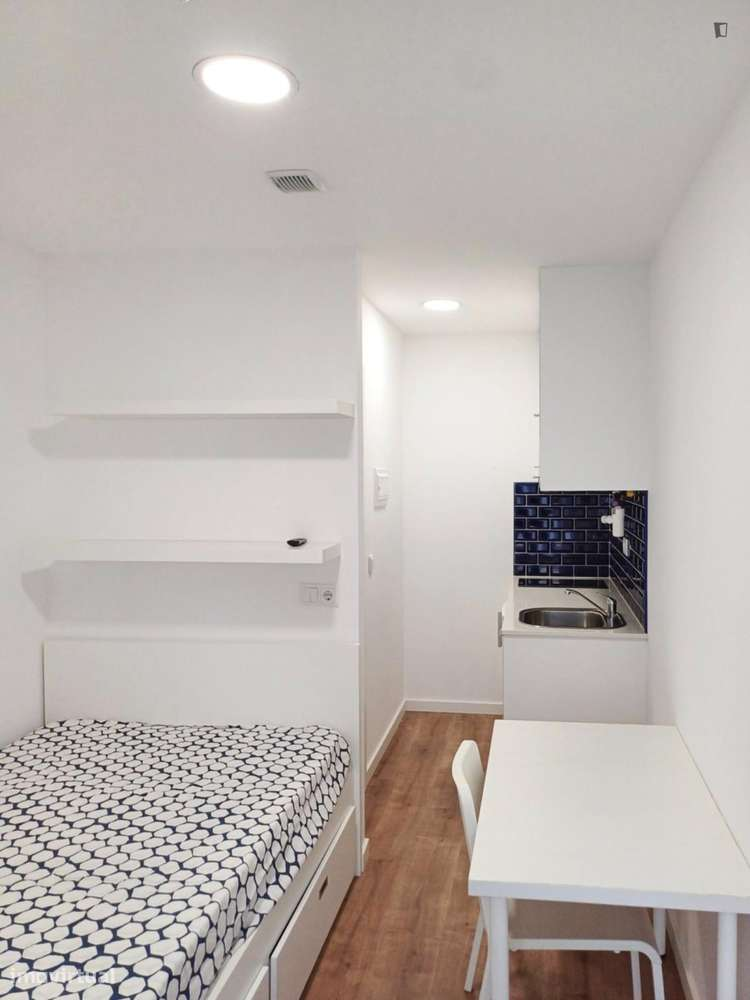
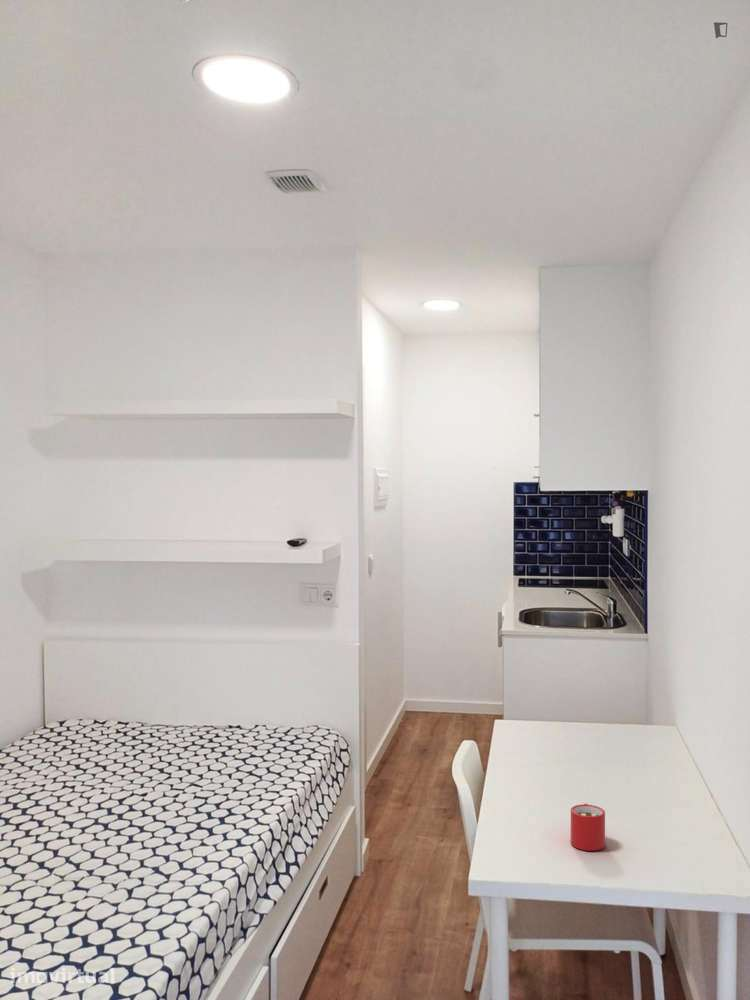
+ mug [570,803,606,852]
